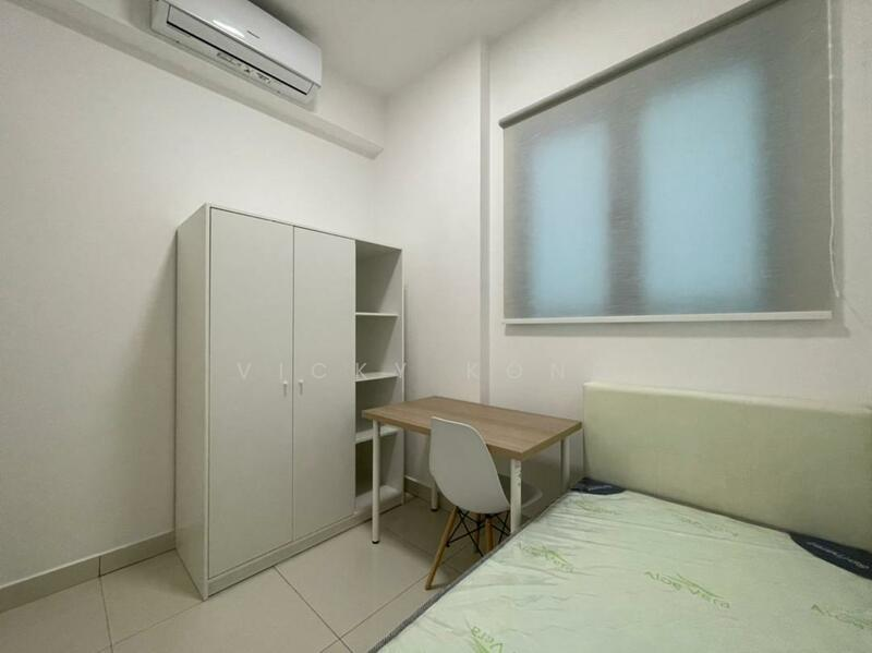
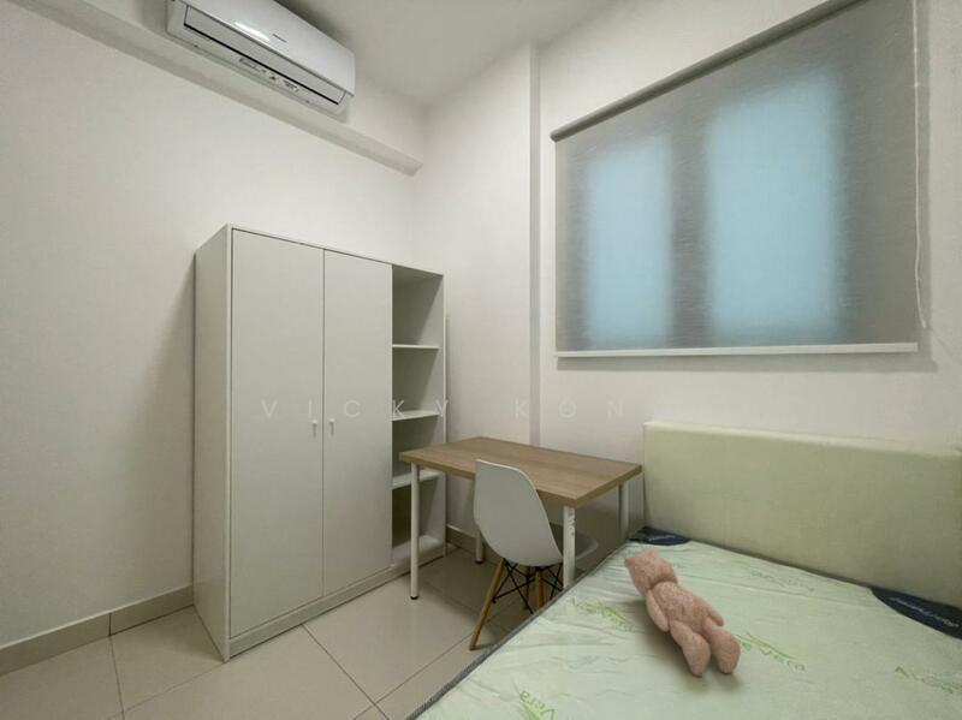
+ teddy bear [623,548,742,678]
